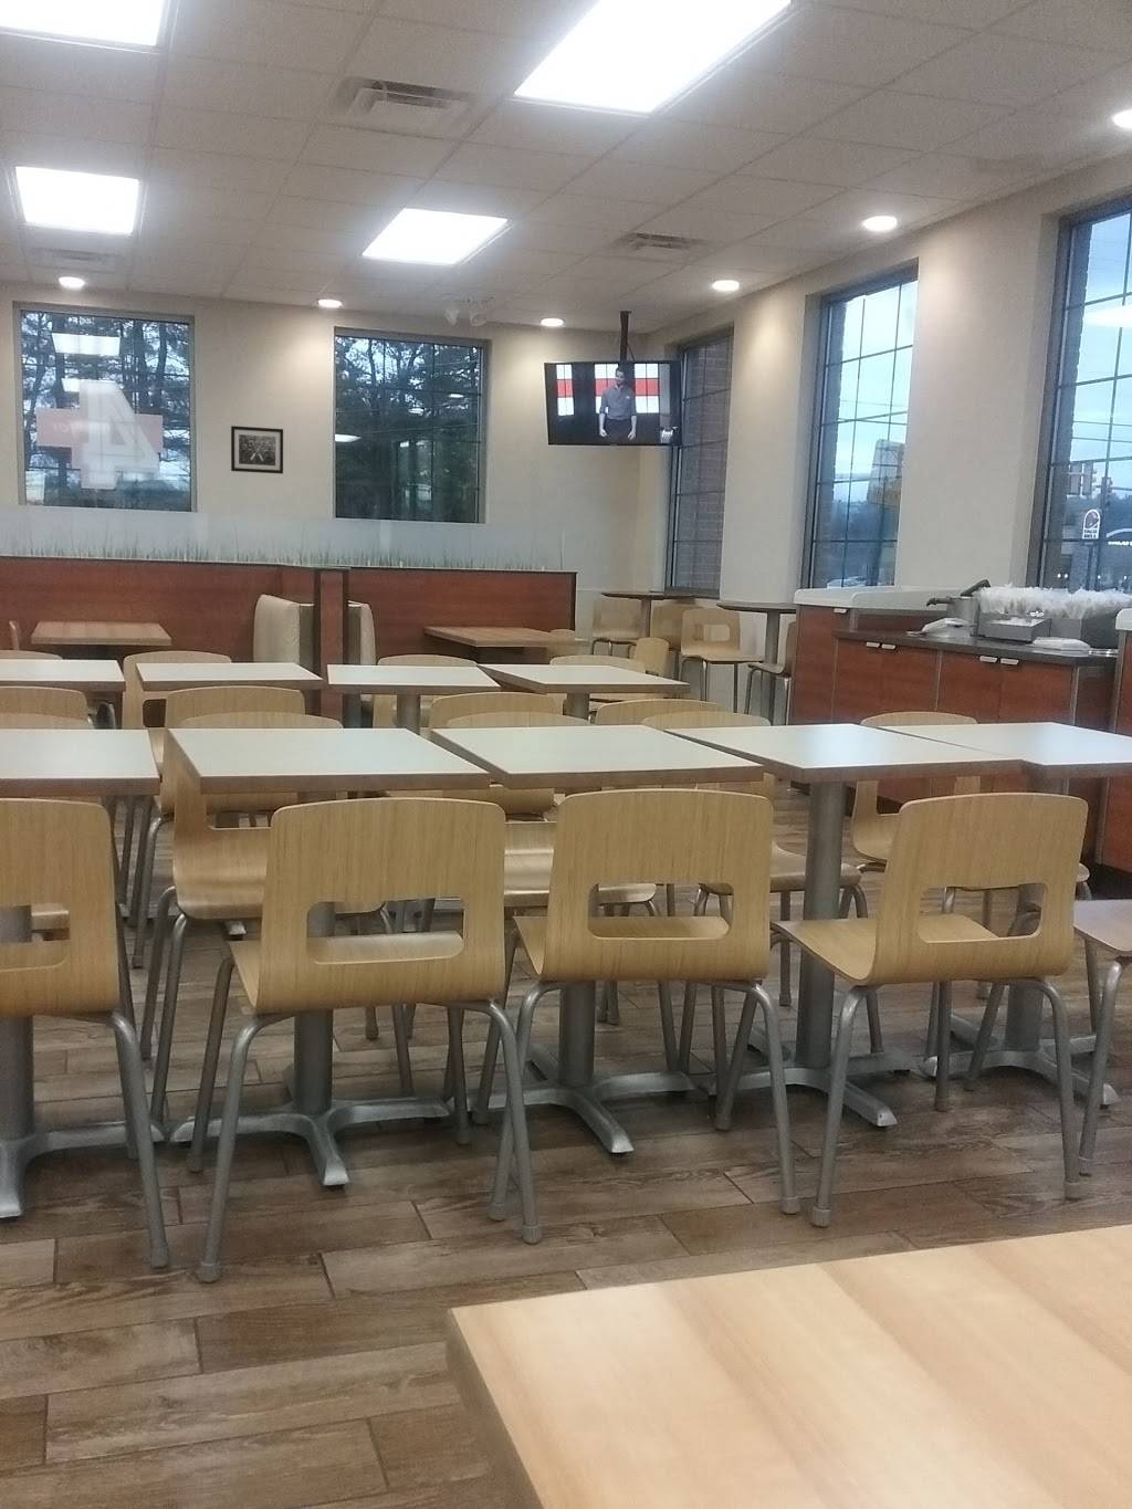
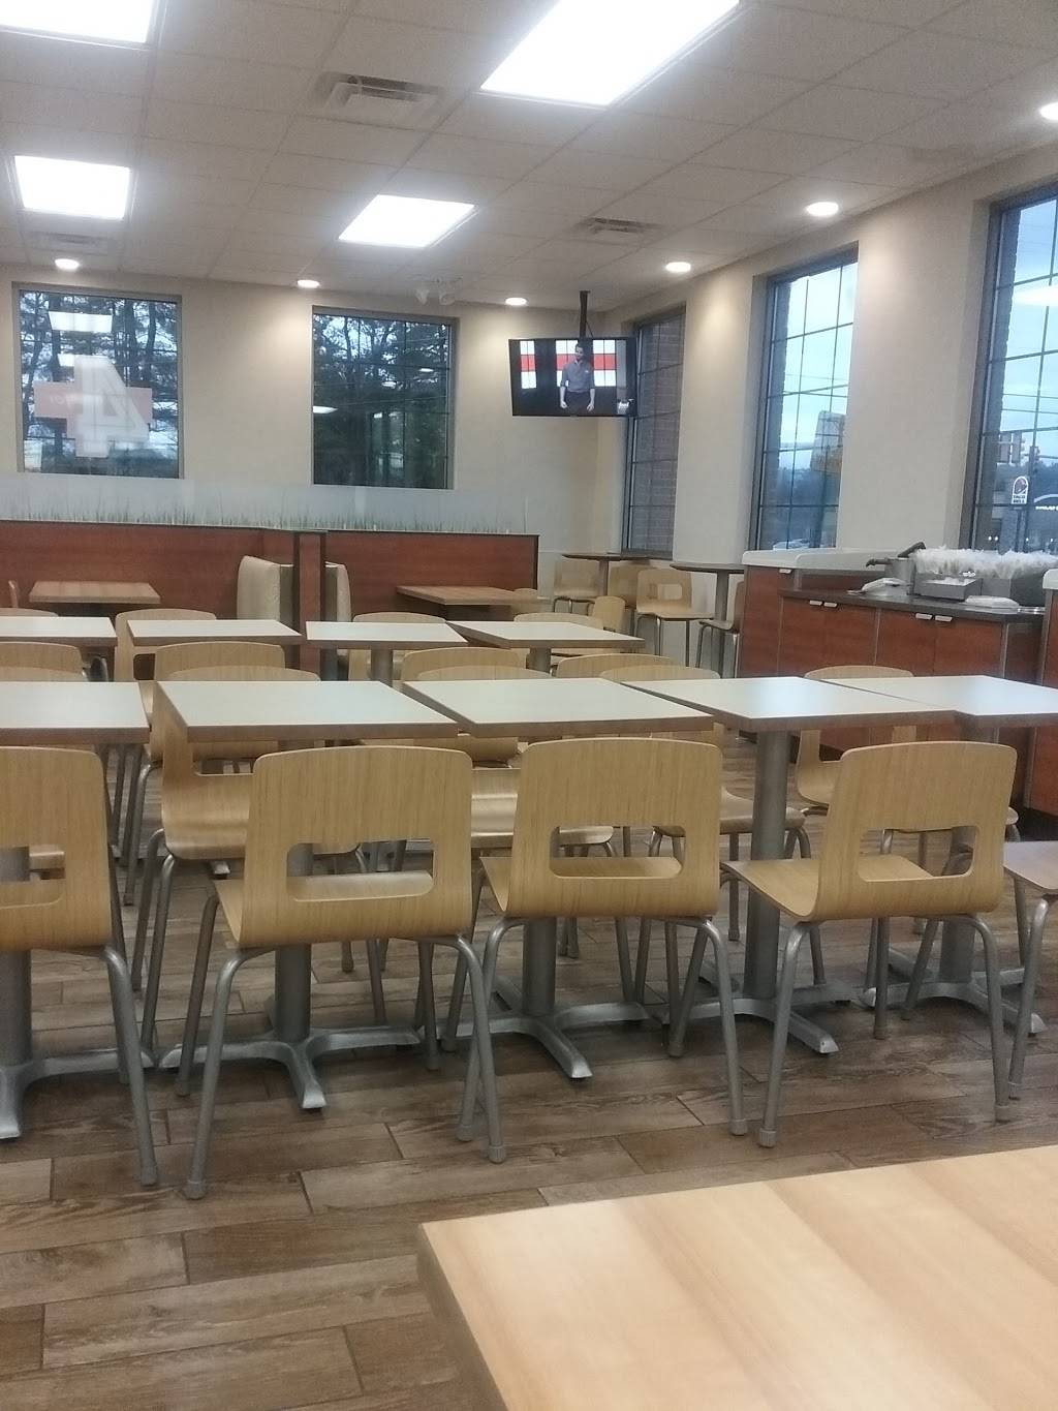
- wall art [229,425,284,476]
